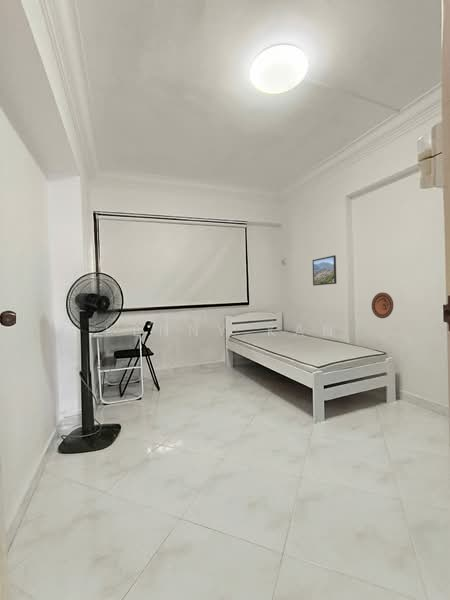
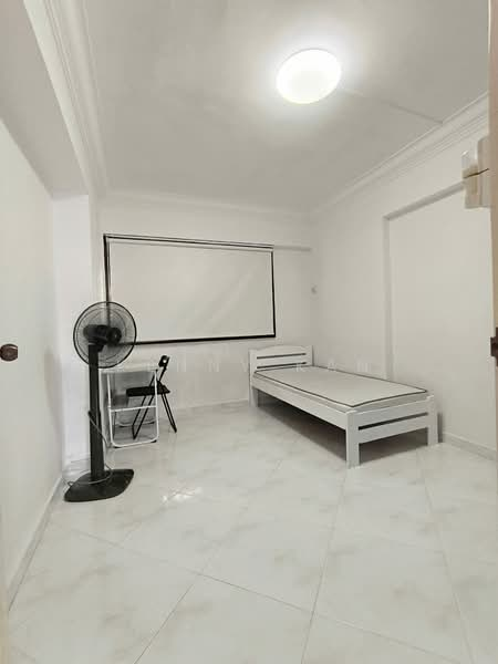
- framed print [311,254,337,287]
- decorative plate [371,292,394,319]
